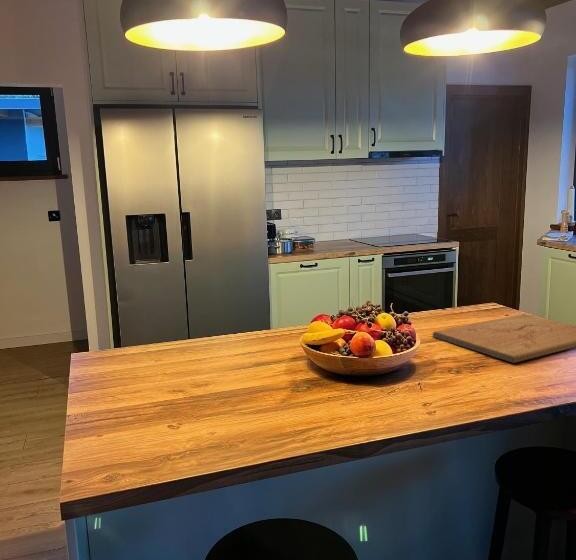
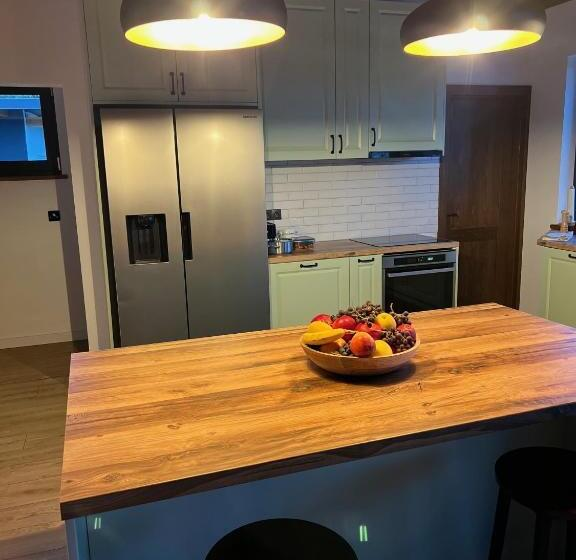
- cutting board [431,313,576,364]
